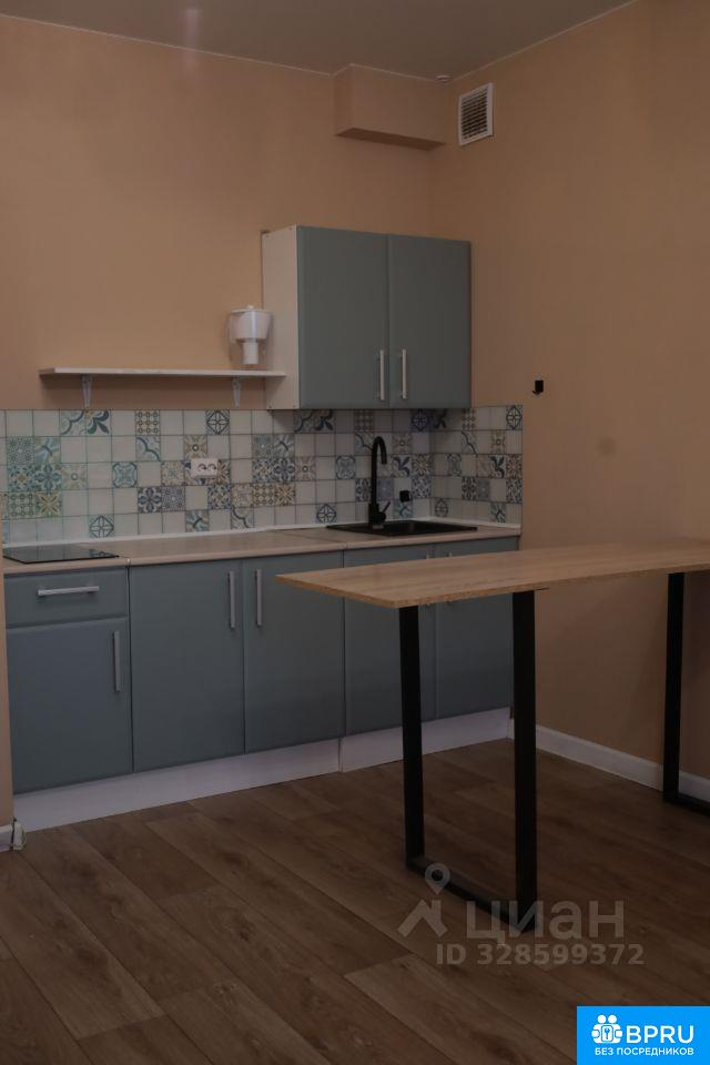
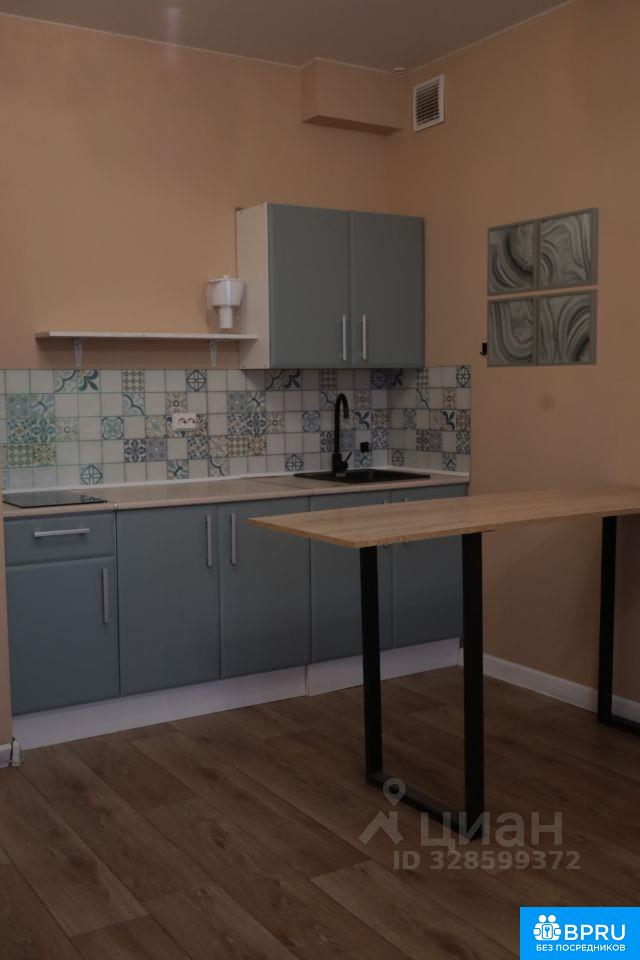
+ wall art [486,206,600,368]
